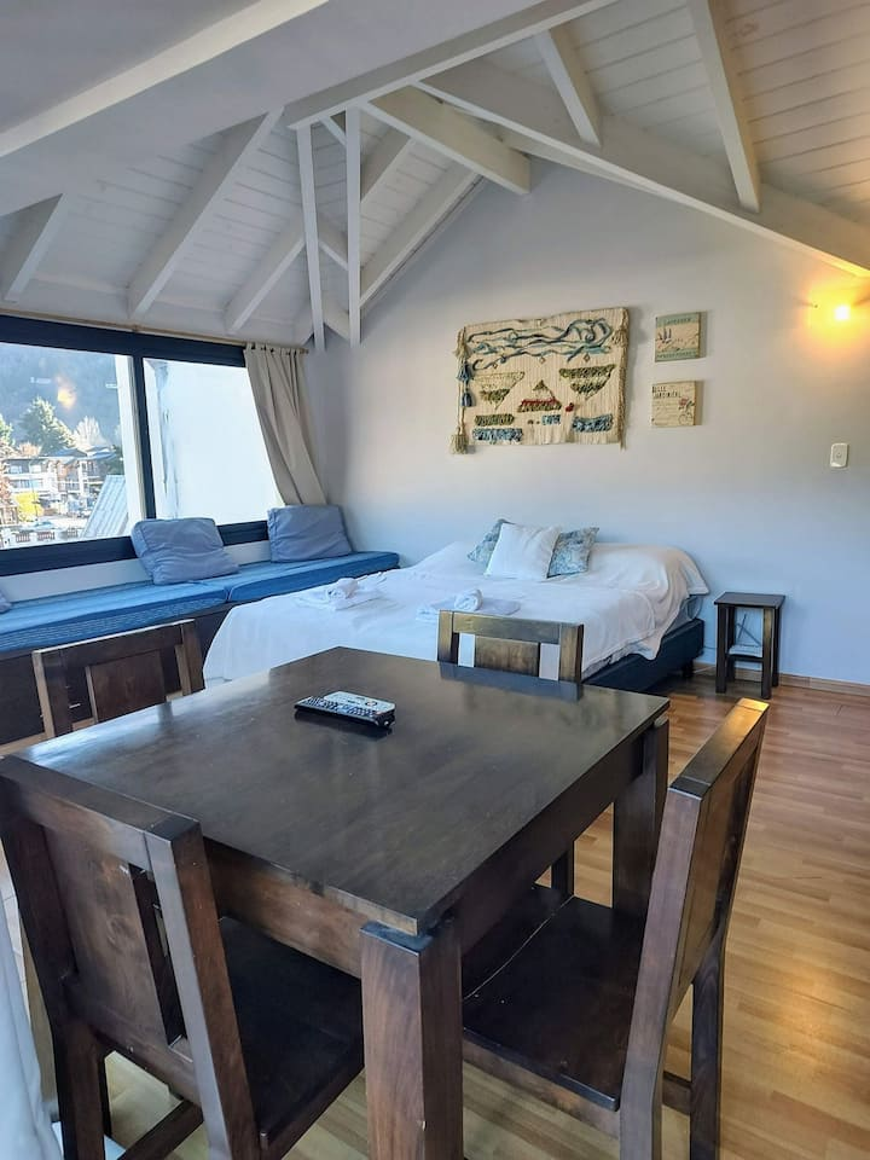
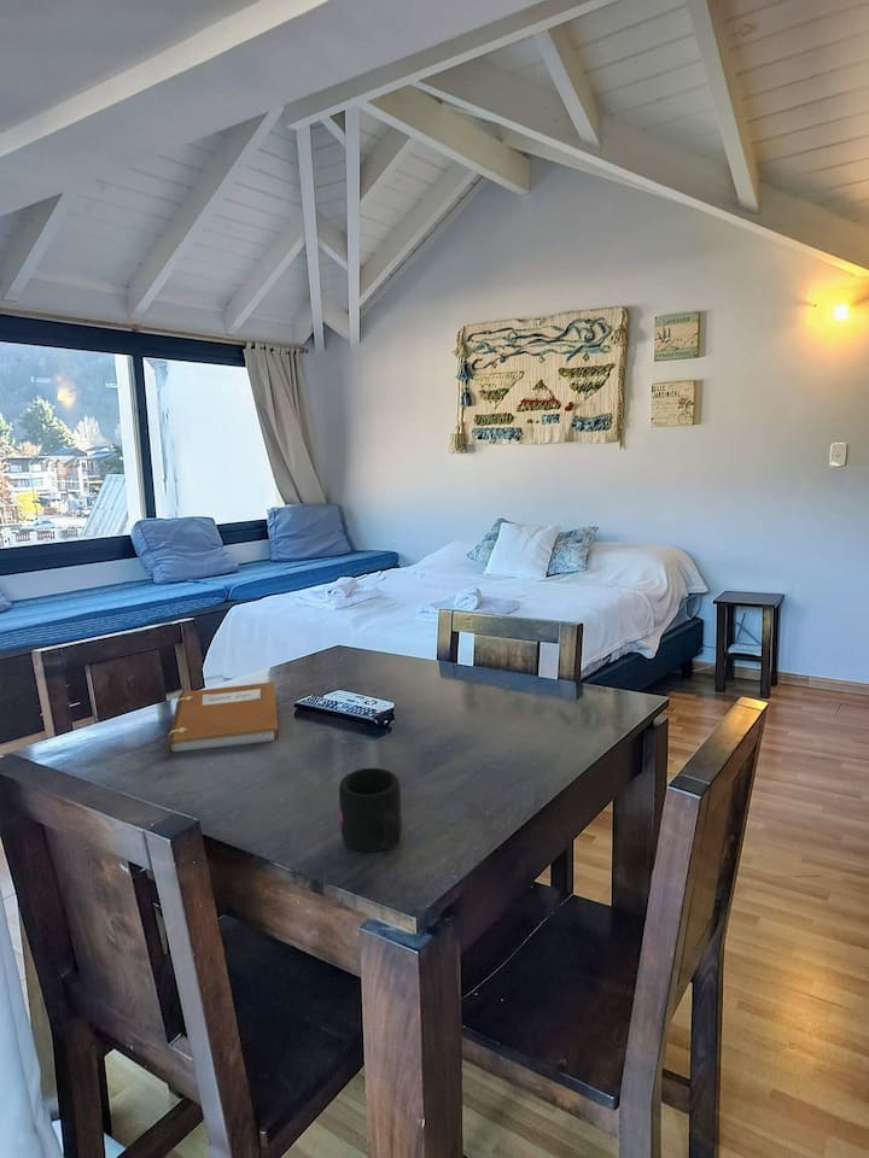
+ notebook [165,682,280,755]
+ mug [338,767,403,853]
